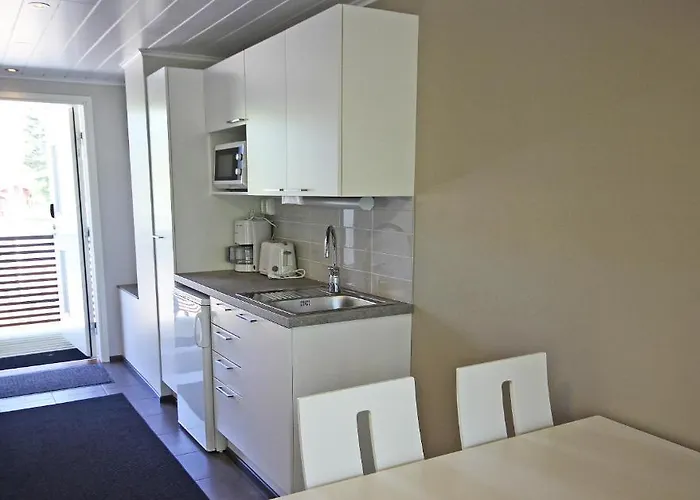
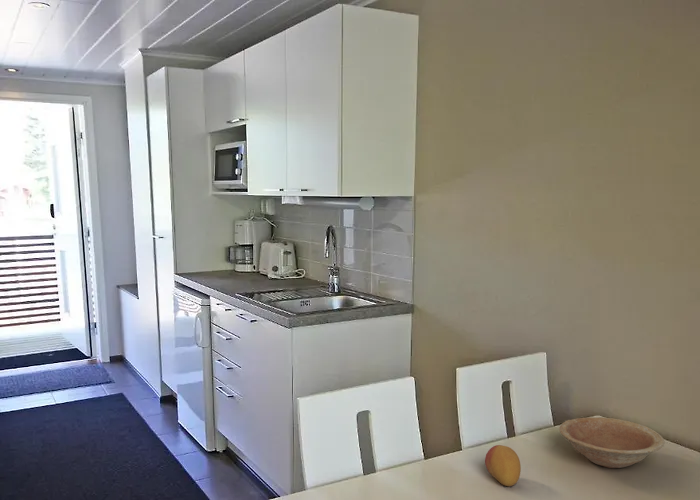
+ bowl [558,416,666,469]
+ fruit [484,444,522,487]
